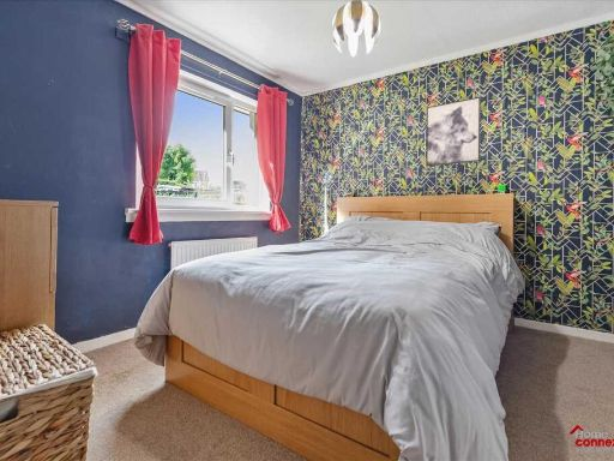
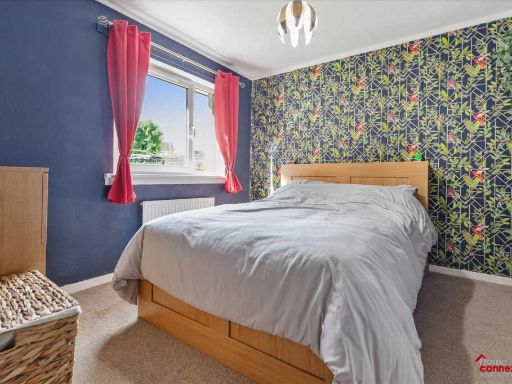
- wall art [425,96,482,168]
